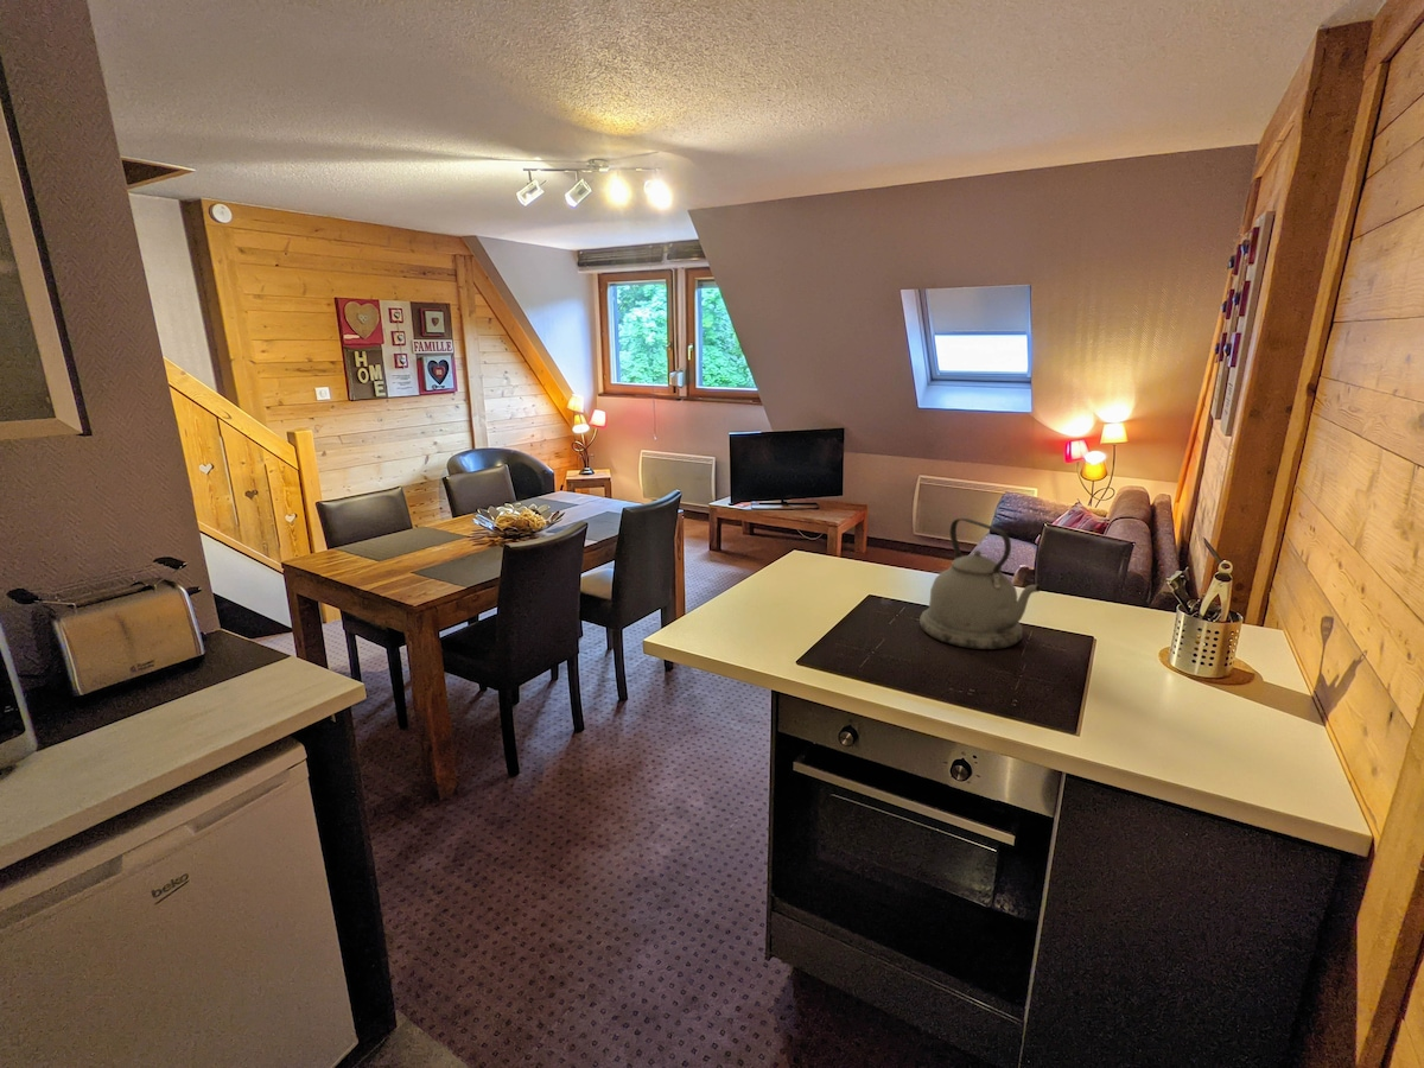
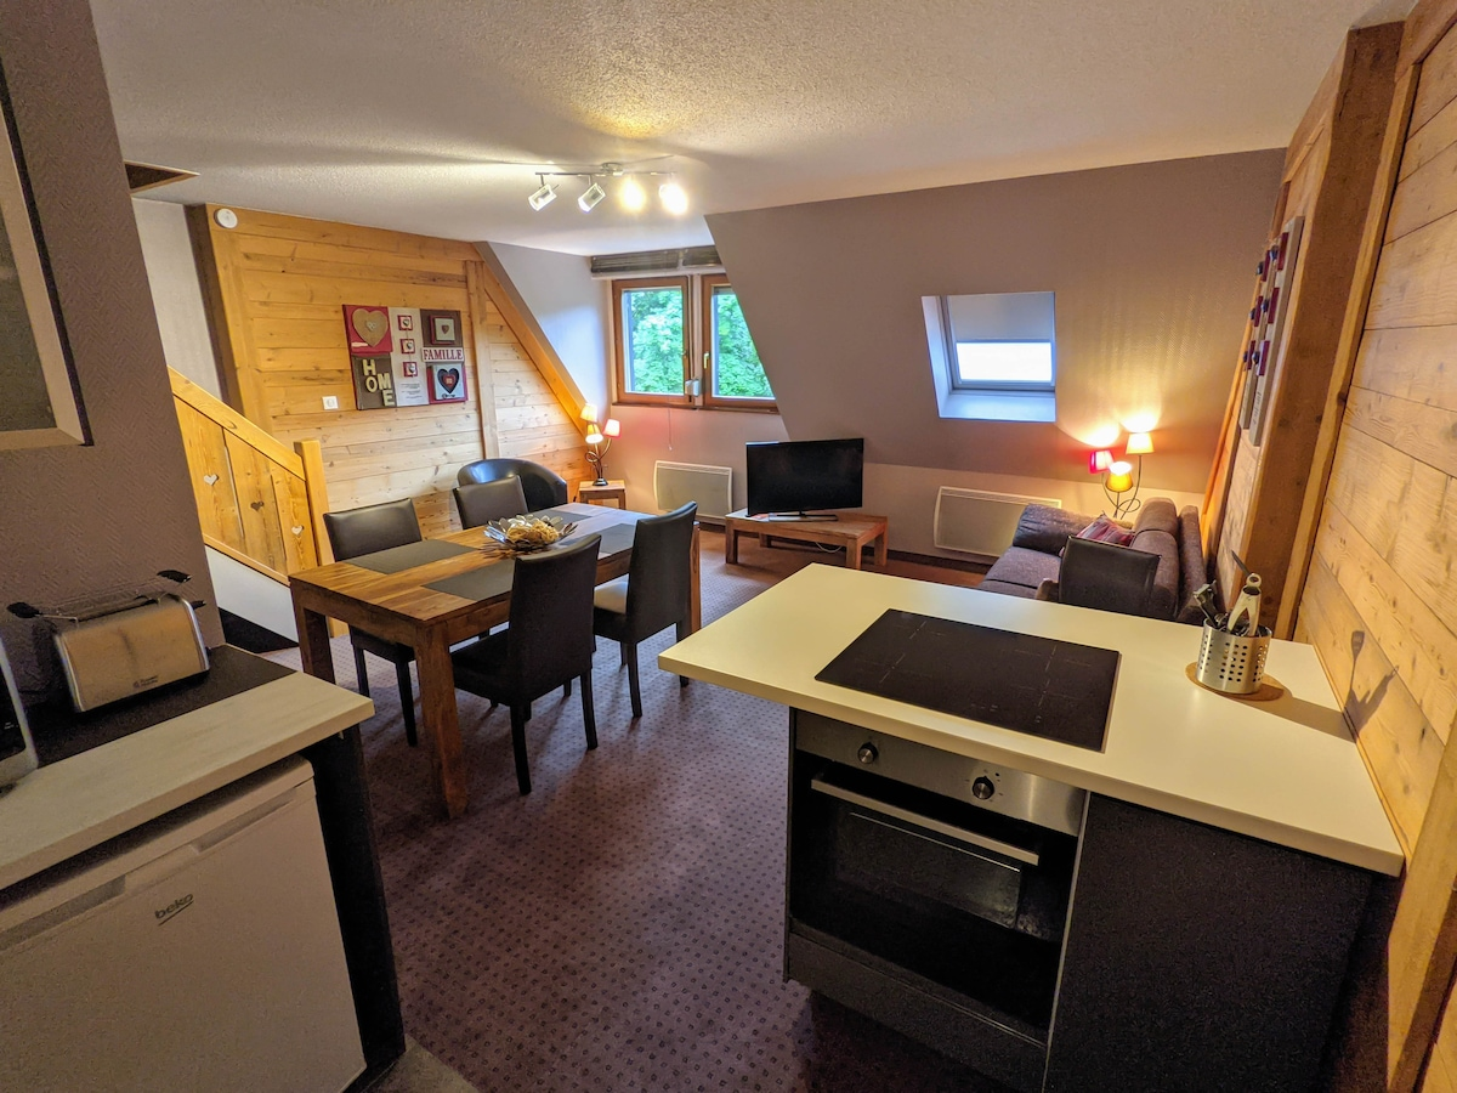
- kettle [918,517,1042,650]
